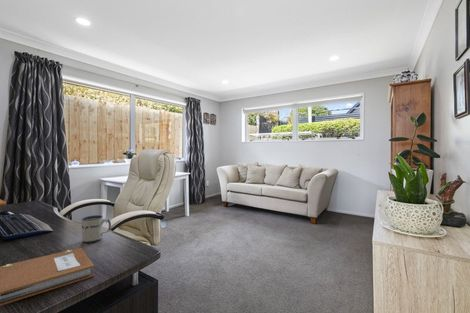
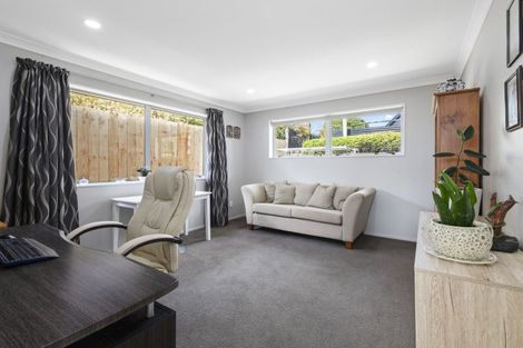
- mug [80,214,112,244]
- notebook [0,247,95,307]
